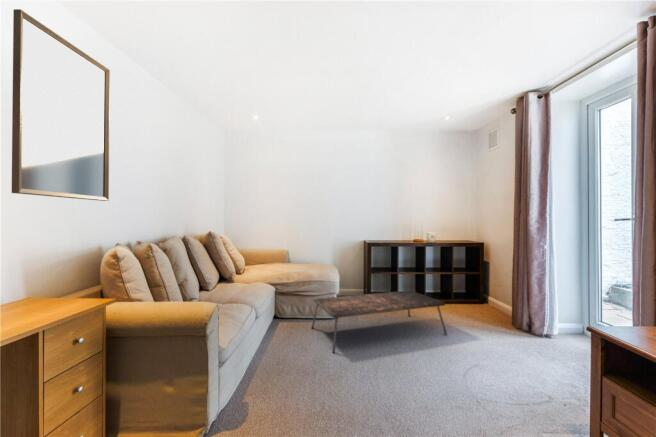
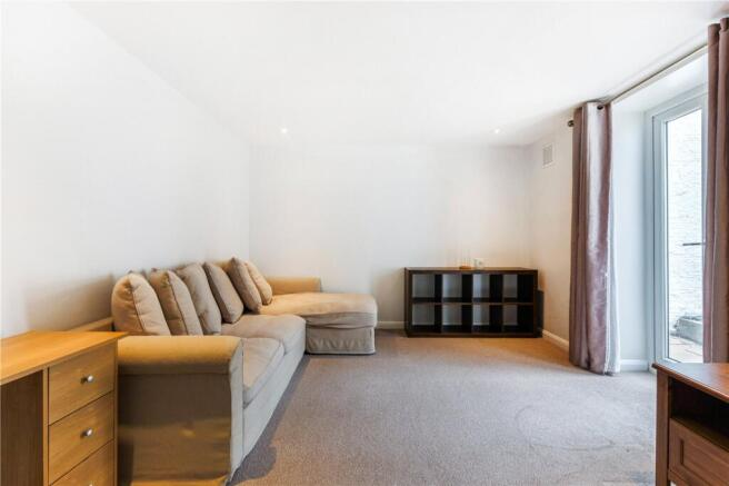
- coffee table [311,289,448,354]
- home mirror [11,8,111,202]
